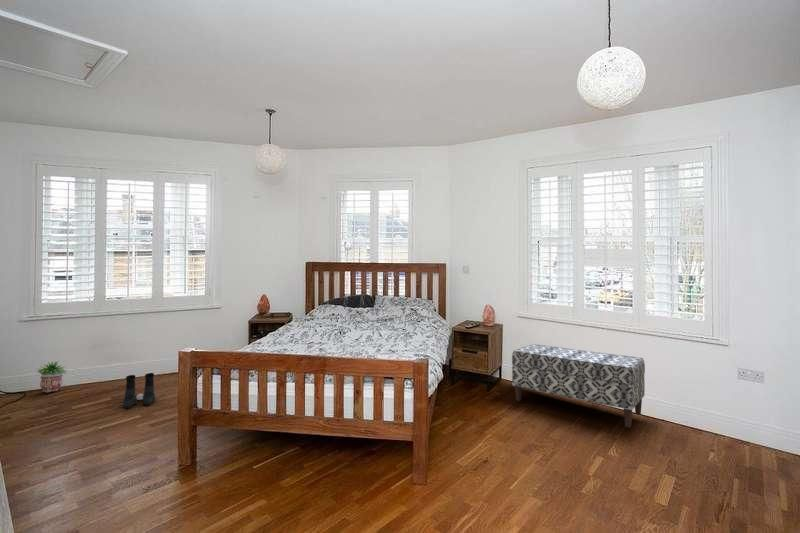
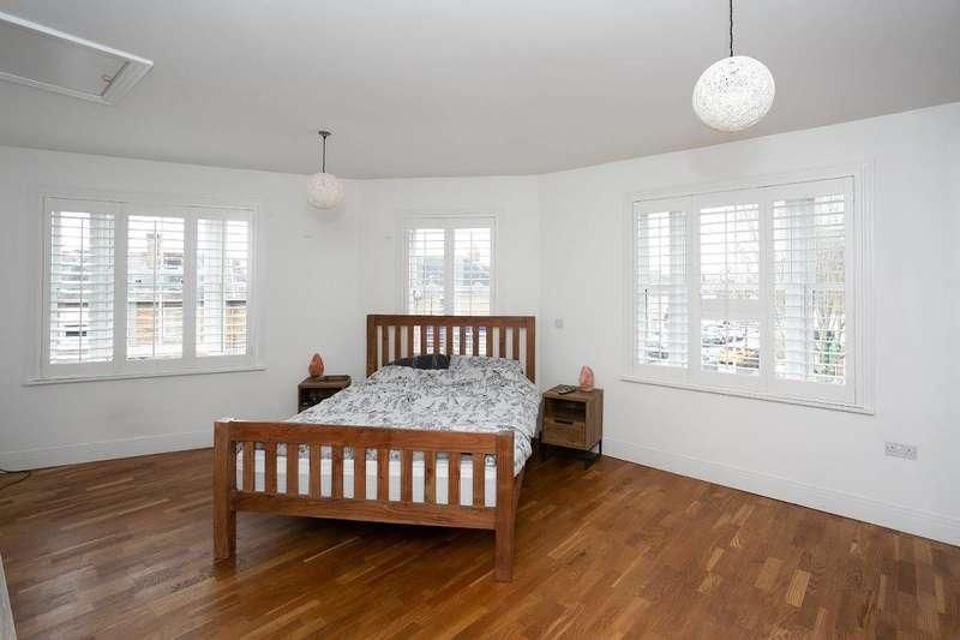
- boots [122,372,156,409]
- potted plant [34,360,68,393]
- bench [511,343,646,429]
